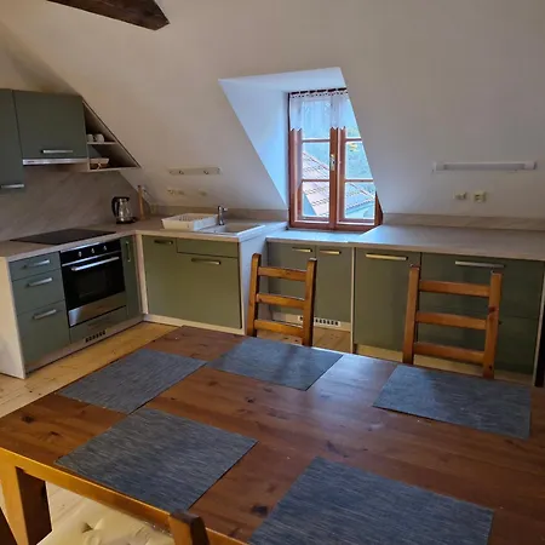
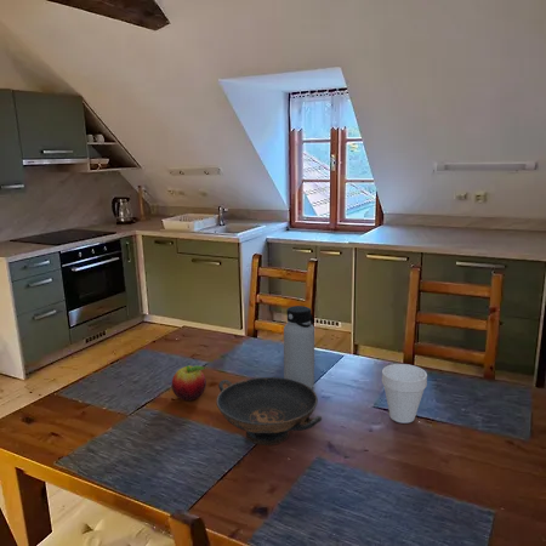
+ water bottle [283,305,315,389]
+ fruit [171,364,207,402]
+ cup [381,363,428,425]
+ decorative bowl [215,376,323,447]
